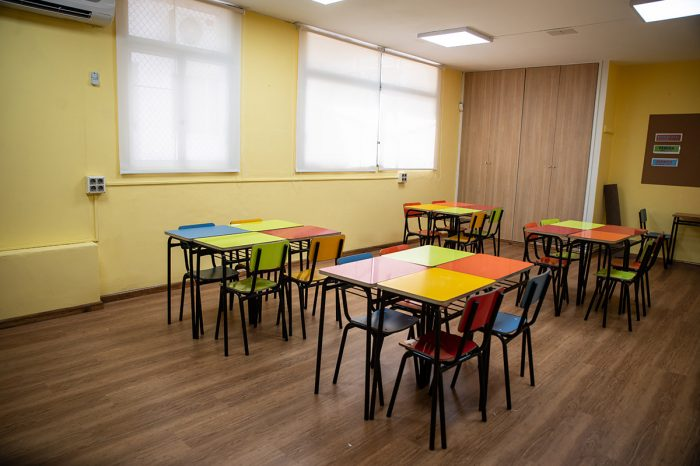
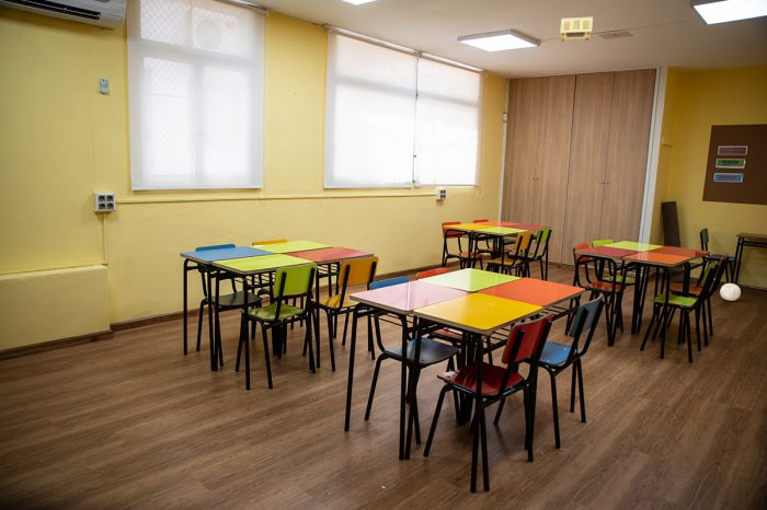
+ projector [559,16,594,44]
+ ball [719,282,742,302]
